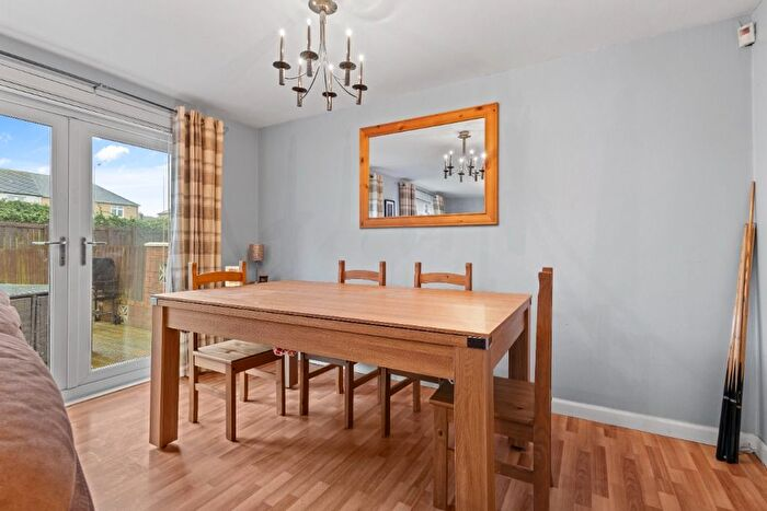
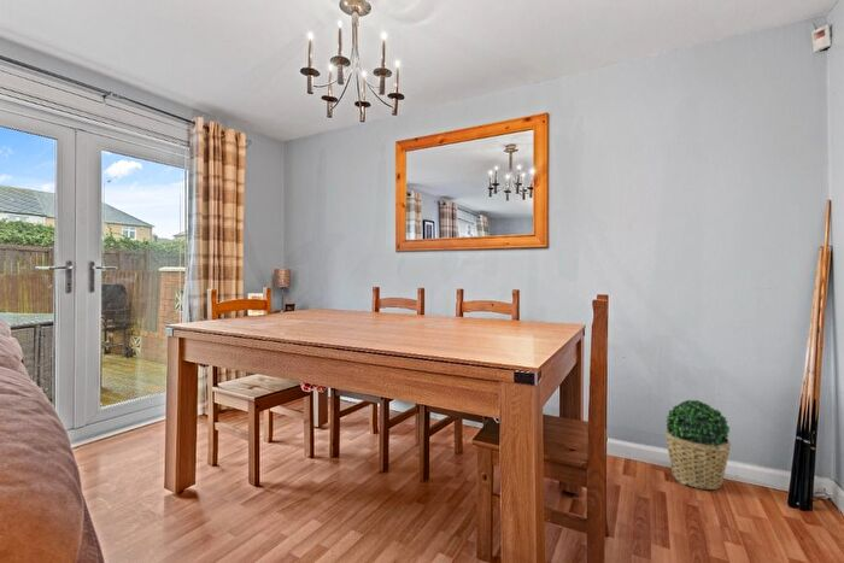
+ potted plant [664,399,732,491]
